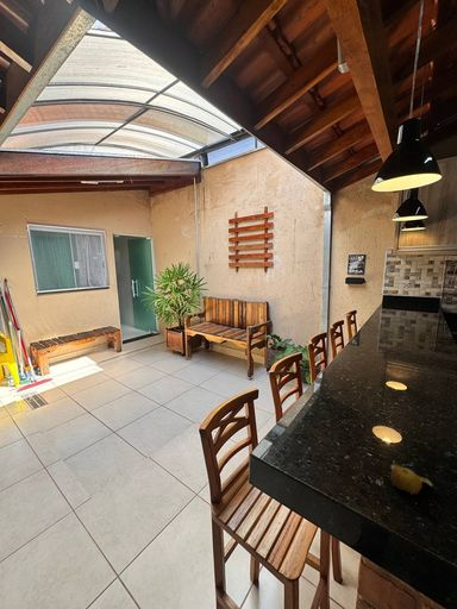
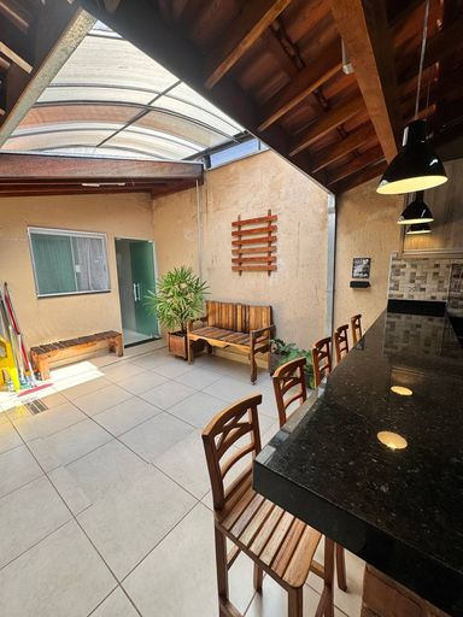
- fruit [389,463,433,495]
